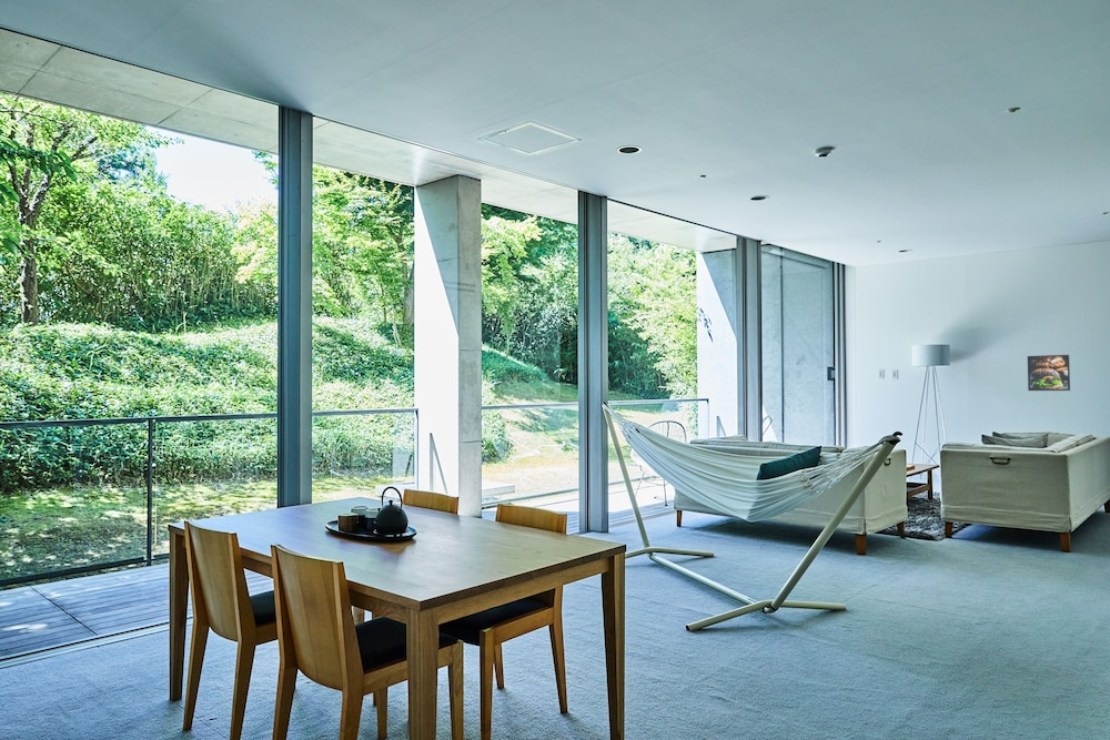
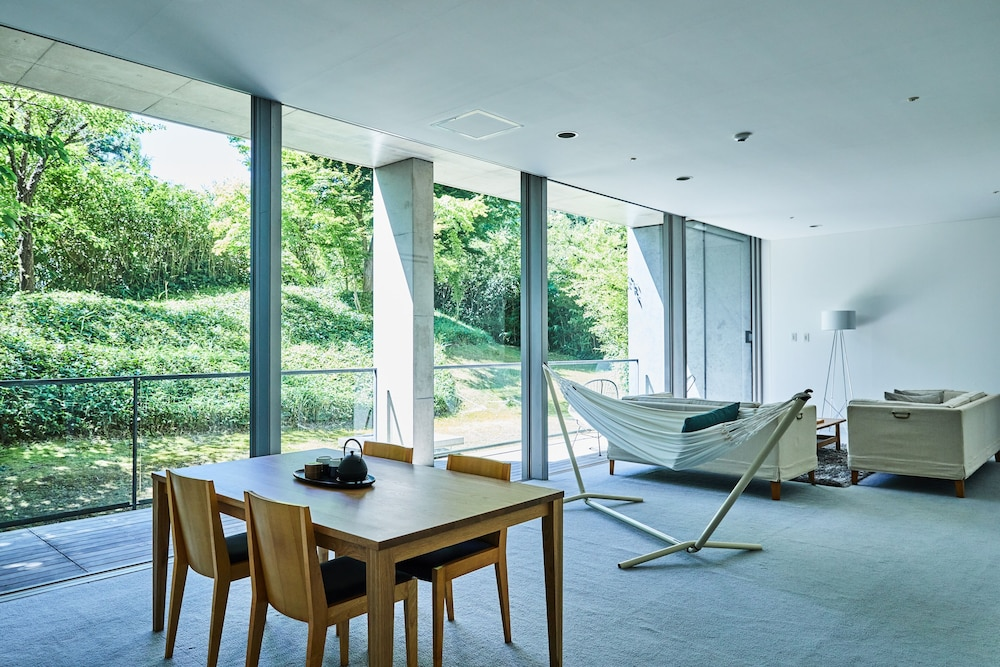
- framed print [1027,354,1071,392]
